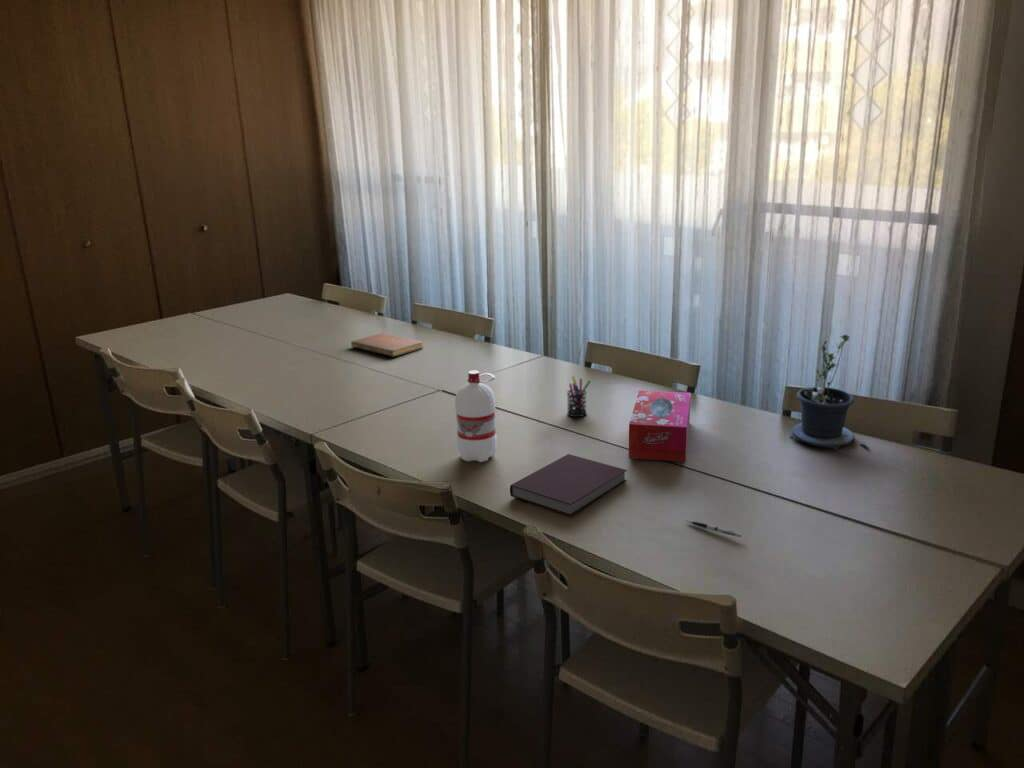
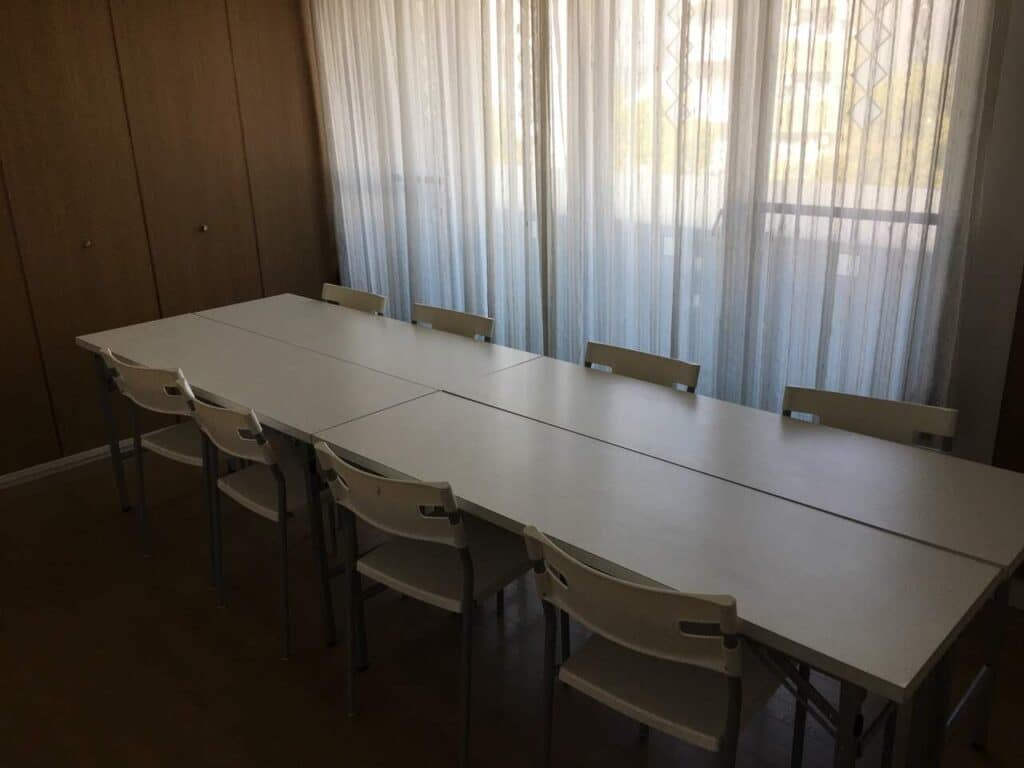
- pen holder [566,375,592,418]
- tissue box [628,390,692,463]
- pen [685,520,742,538]
- notebook [350,332,424,358]
- water bottle [454,370,498,463]
- potted plant [790,334,870,450]
- notebook [509,453,628,517]
